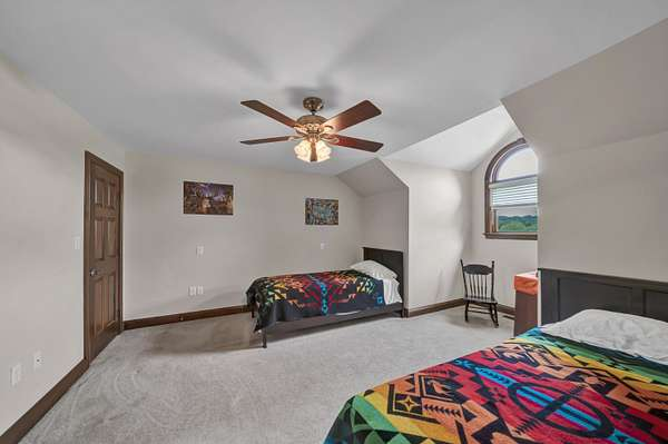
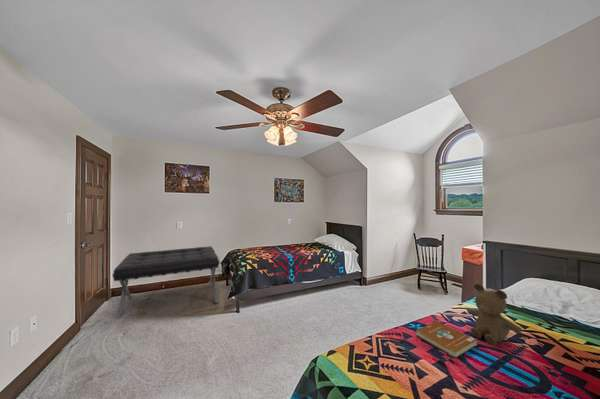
+ bench [111,245,221,320]
+ teddy bear [466,282,523,347]
+ book [415,320,478,359]
